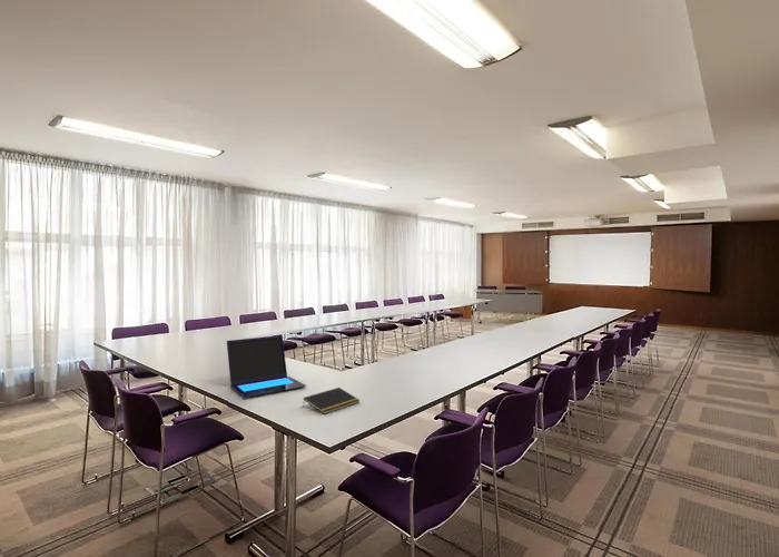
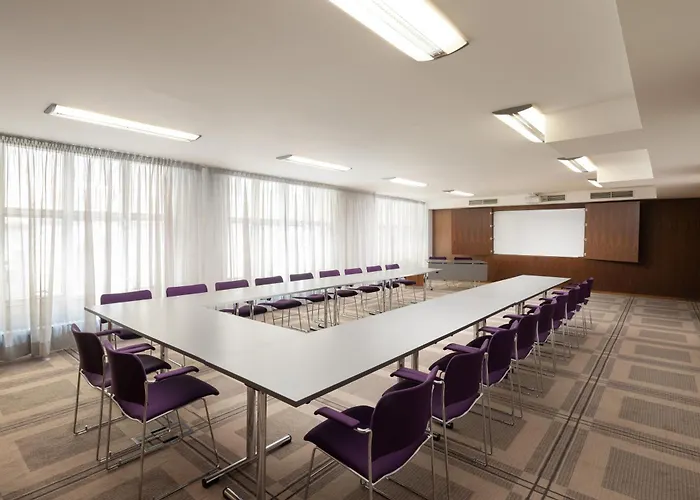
- laptop [226,334,307,399]
- notepad [302,387,361,416]
